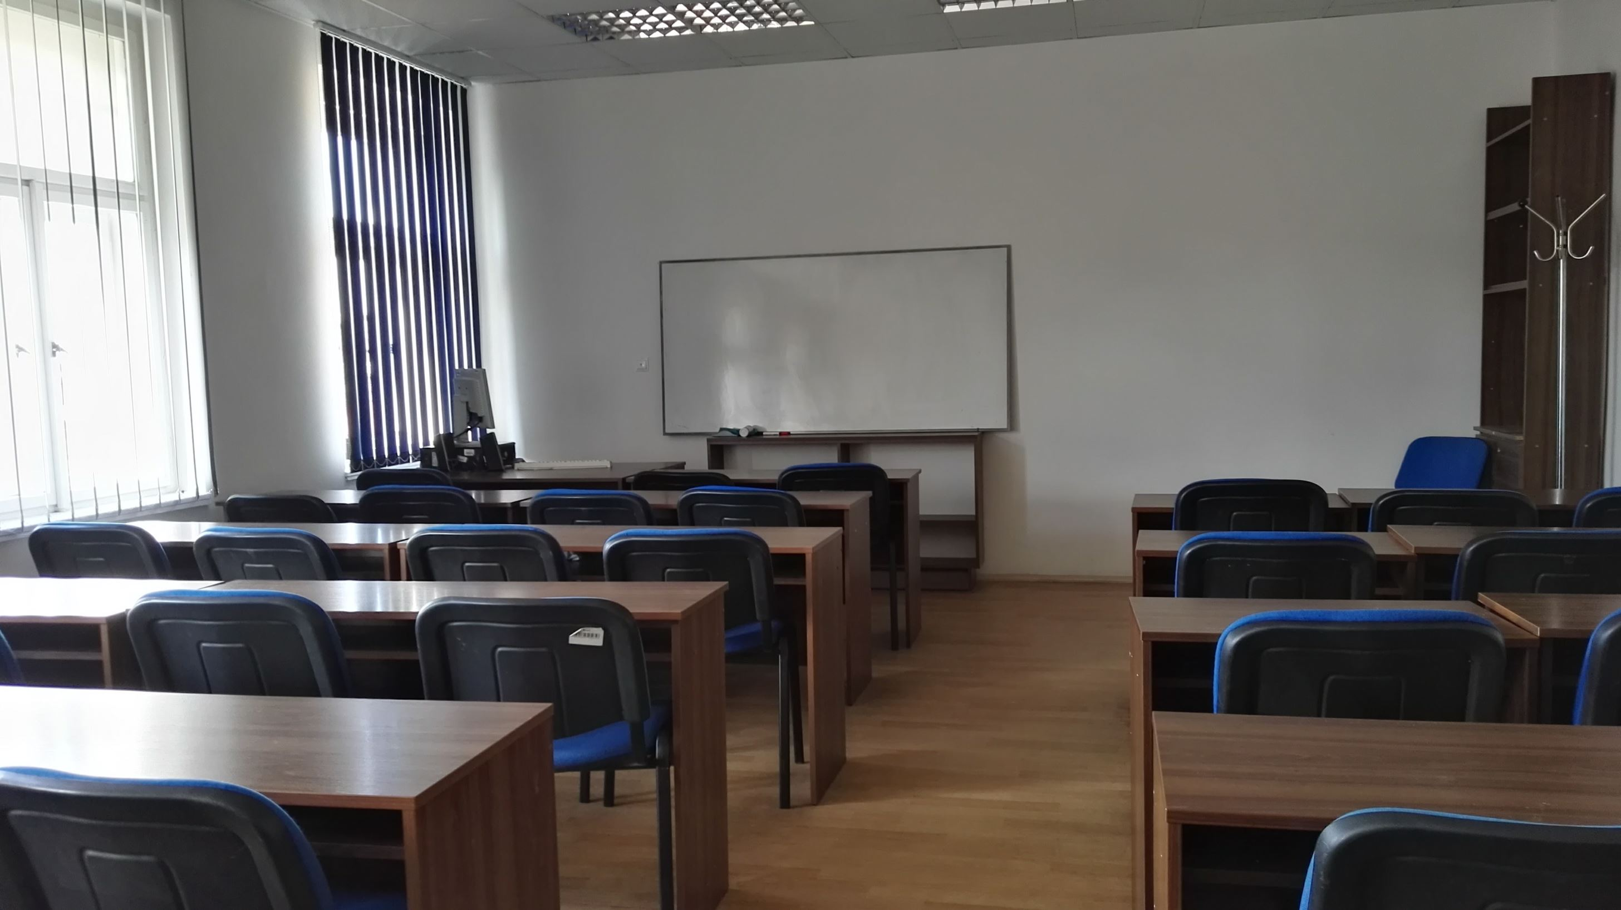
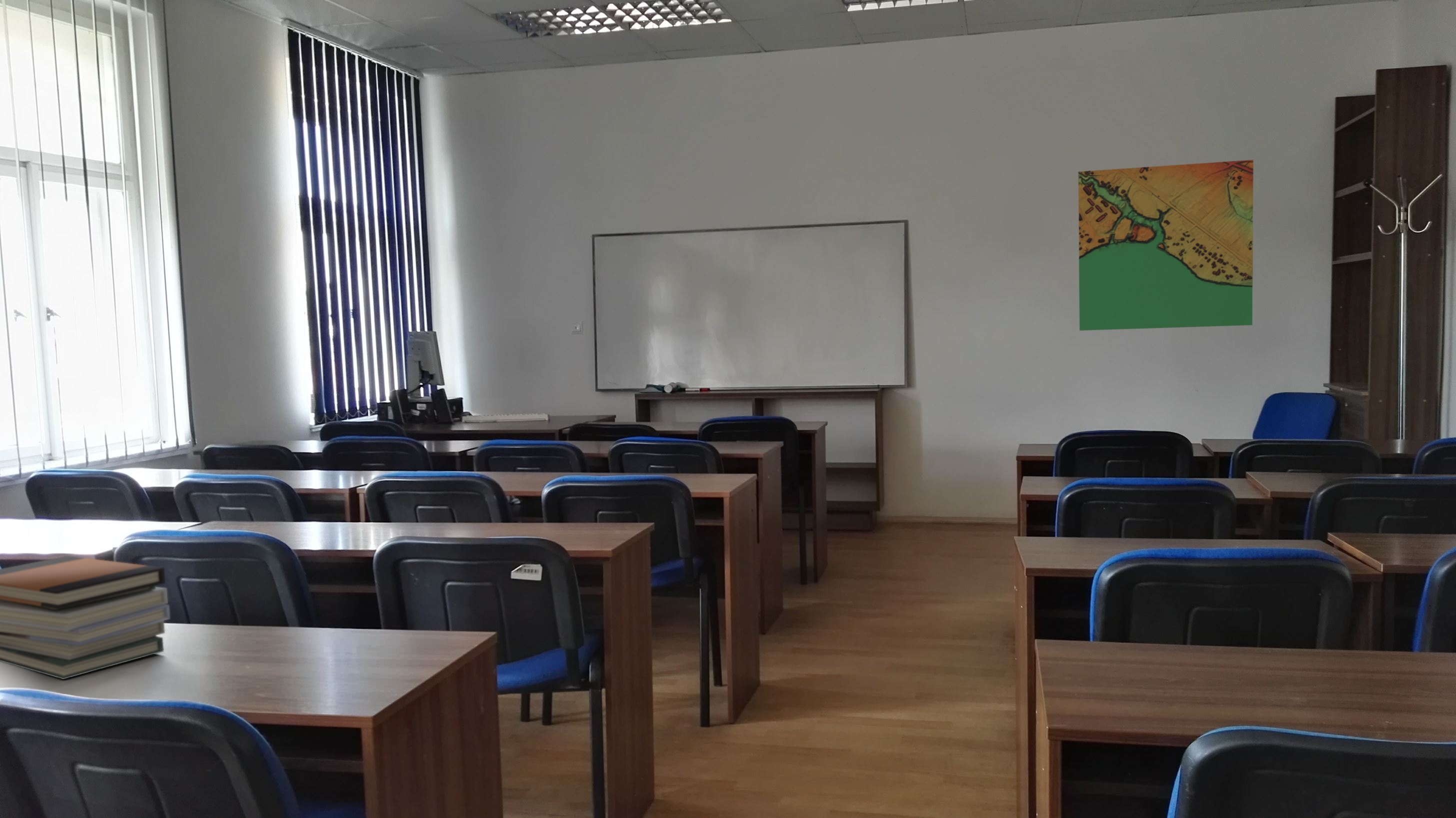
+ book stack [0,555,170,680]
+ map [1078,159,1254,331]
